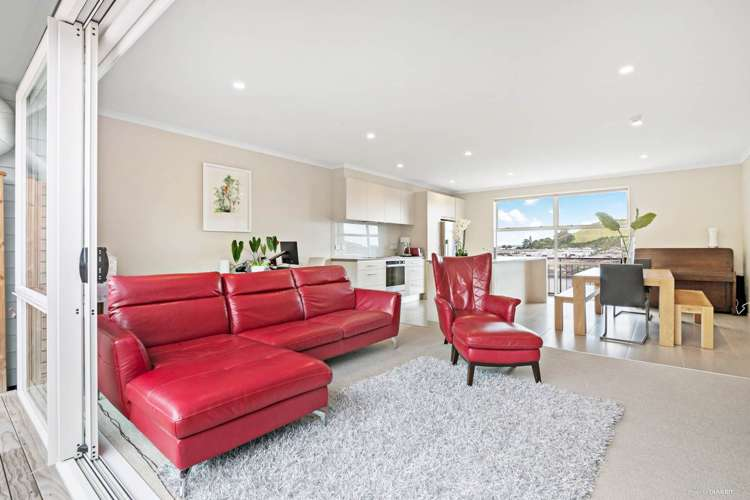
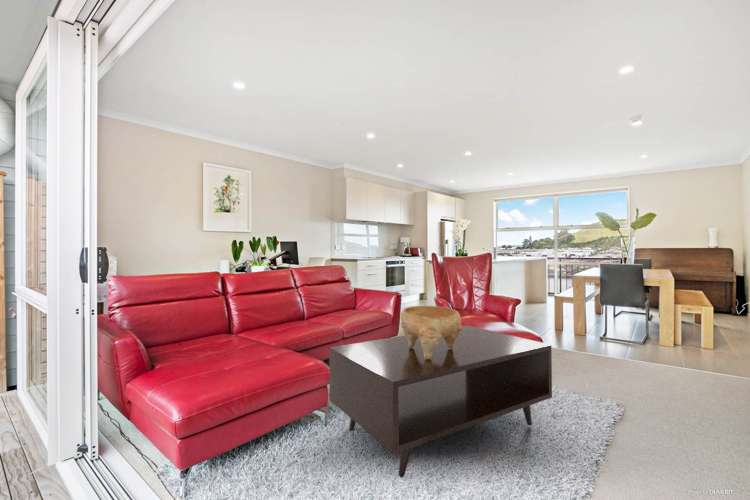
+ decorative bowl [399,305,462,359]
+ coffee table [328,325,553,478]
